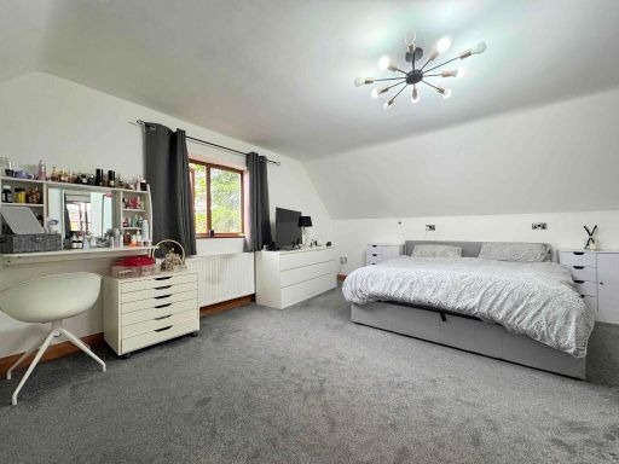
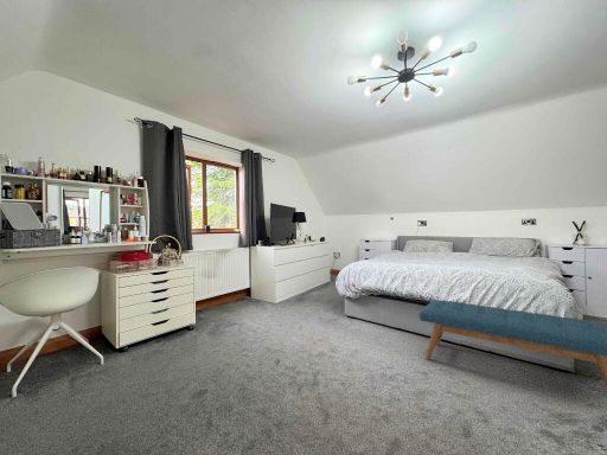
+ bench [418,299,607,386]
